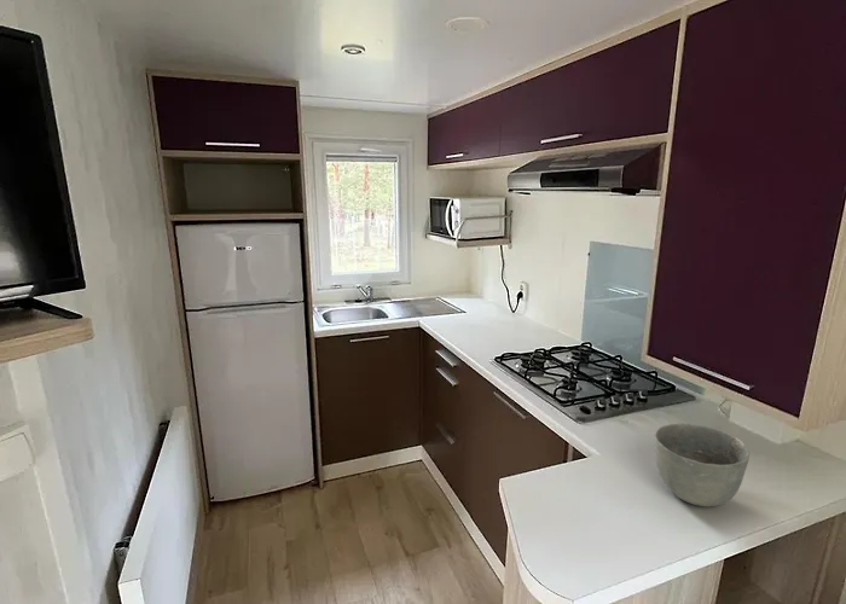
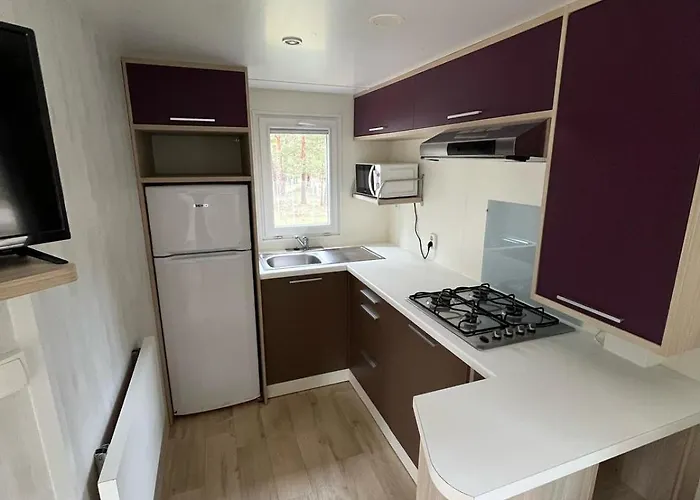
- bowl [654,423,751,507]
